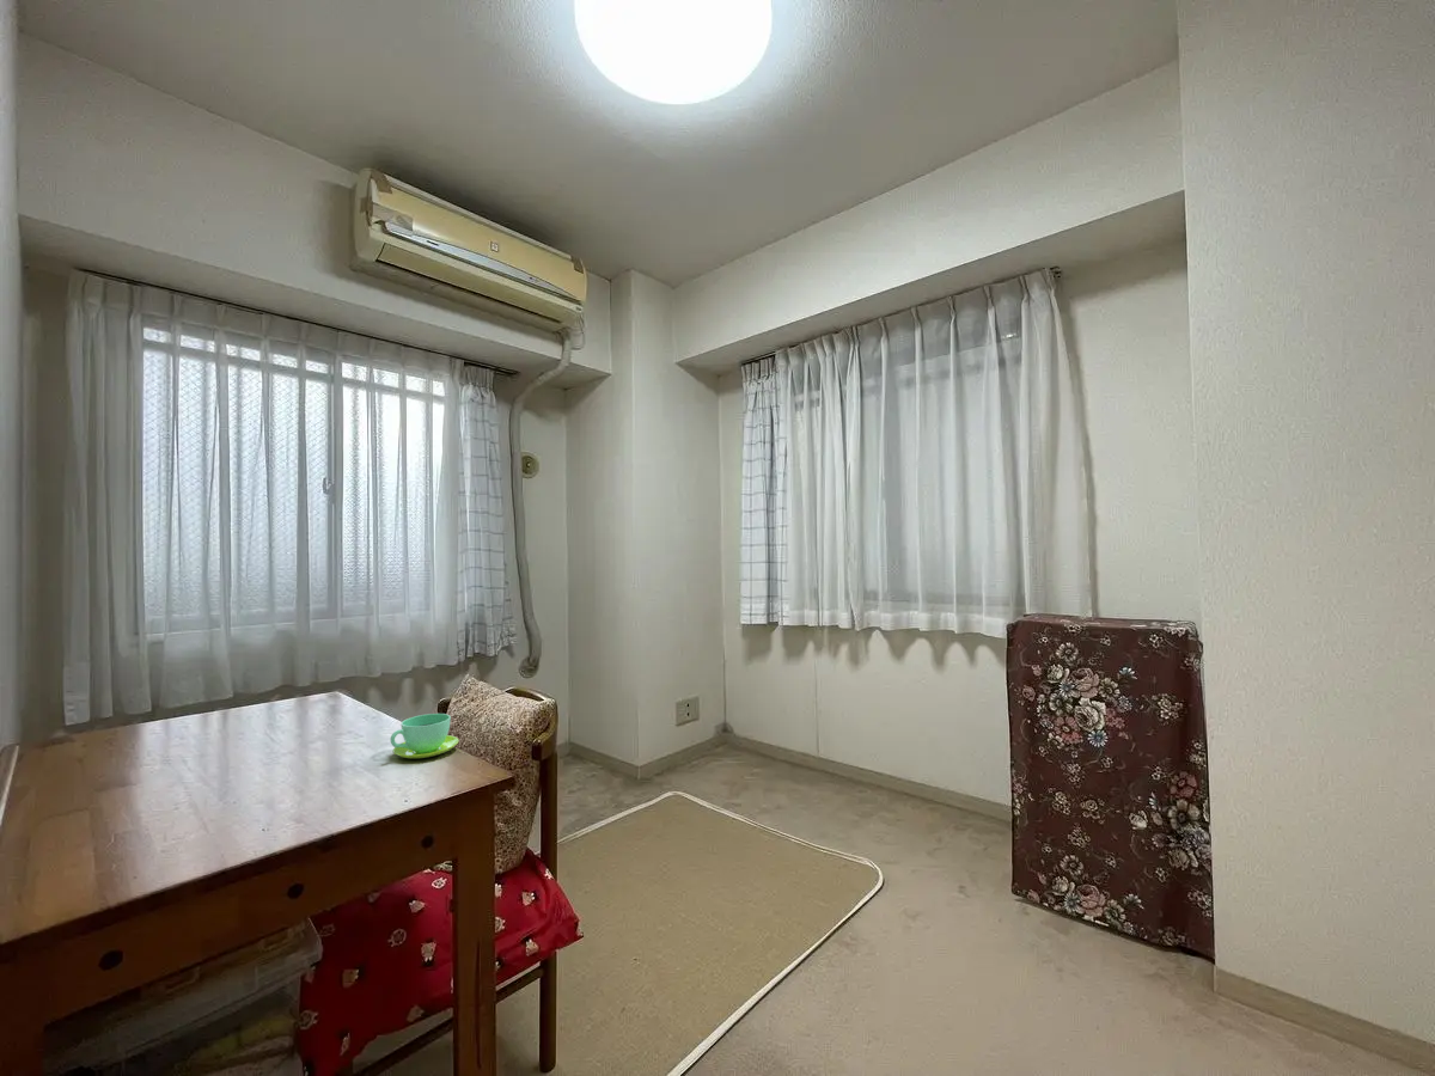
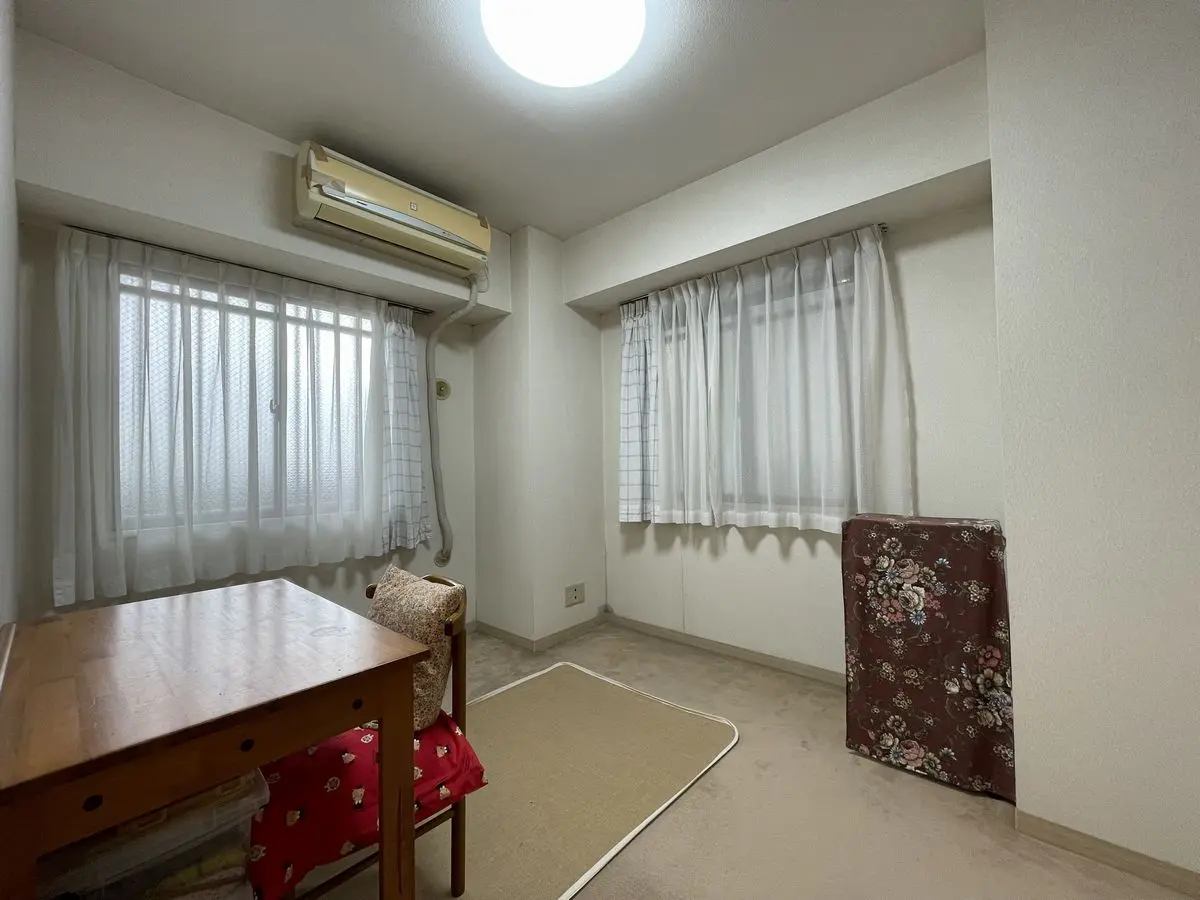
- cup [389,713,460,759]
